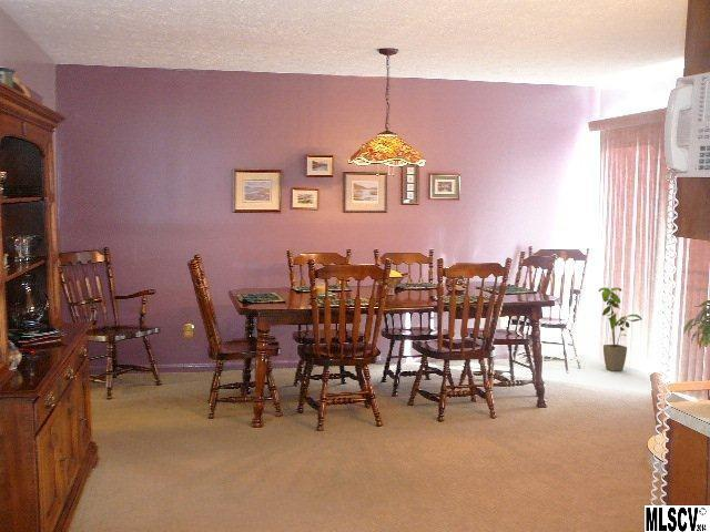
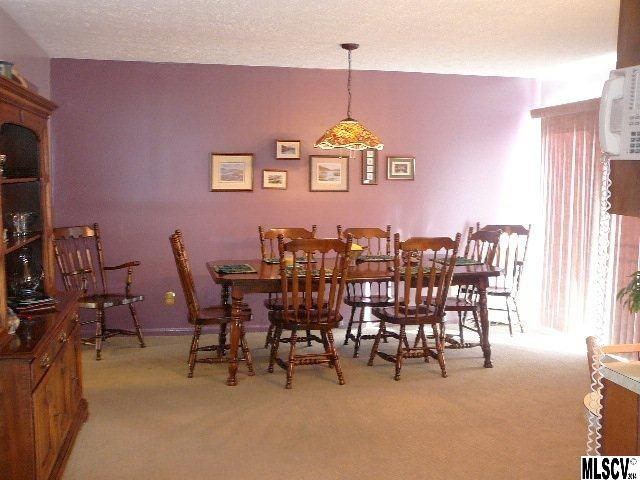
- house plant [598,286,643,372]
